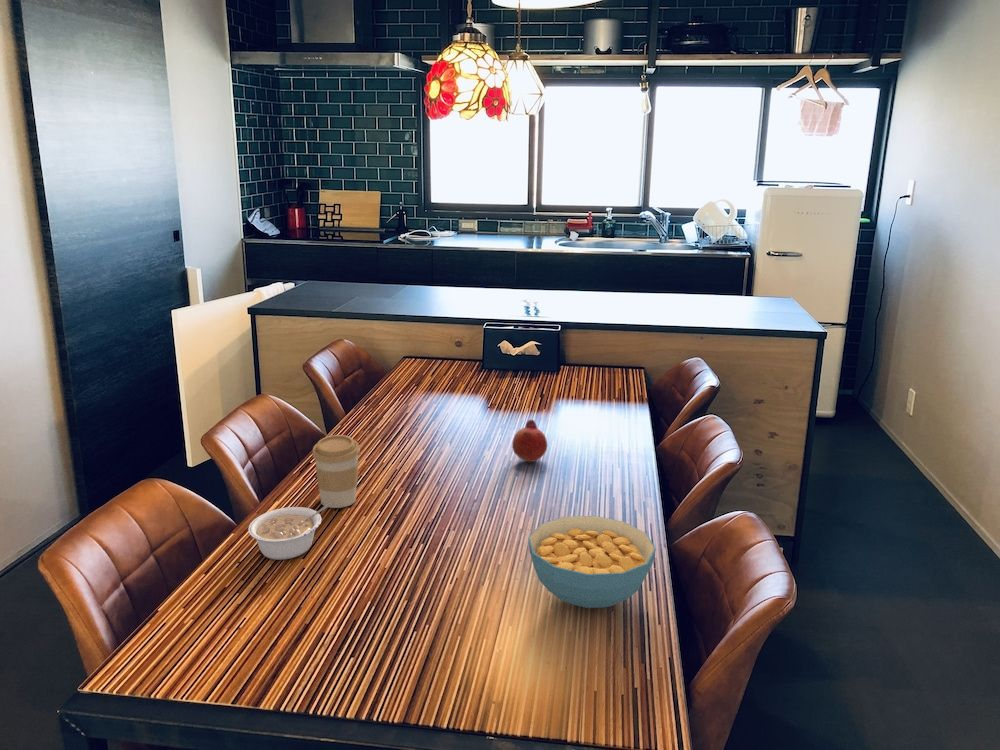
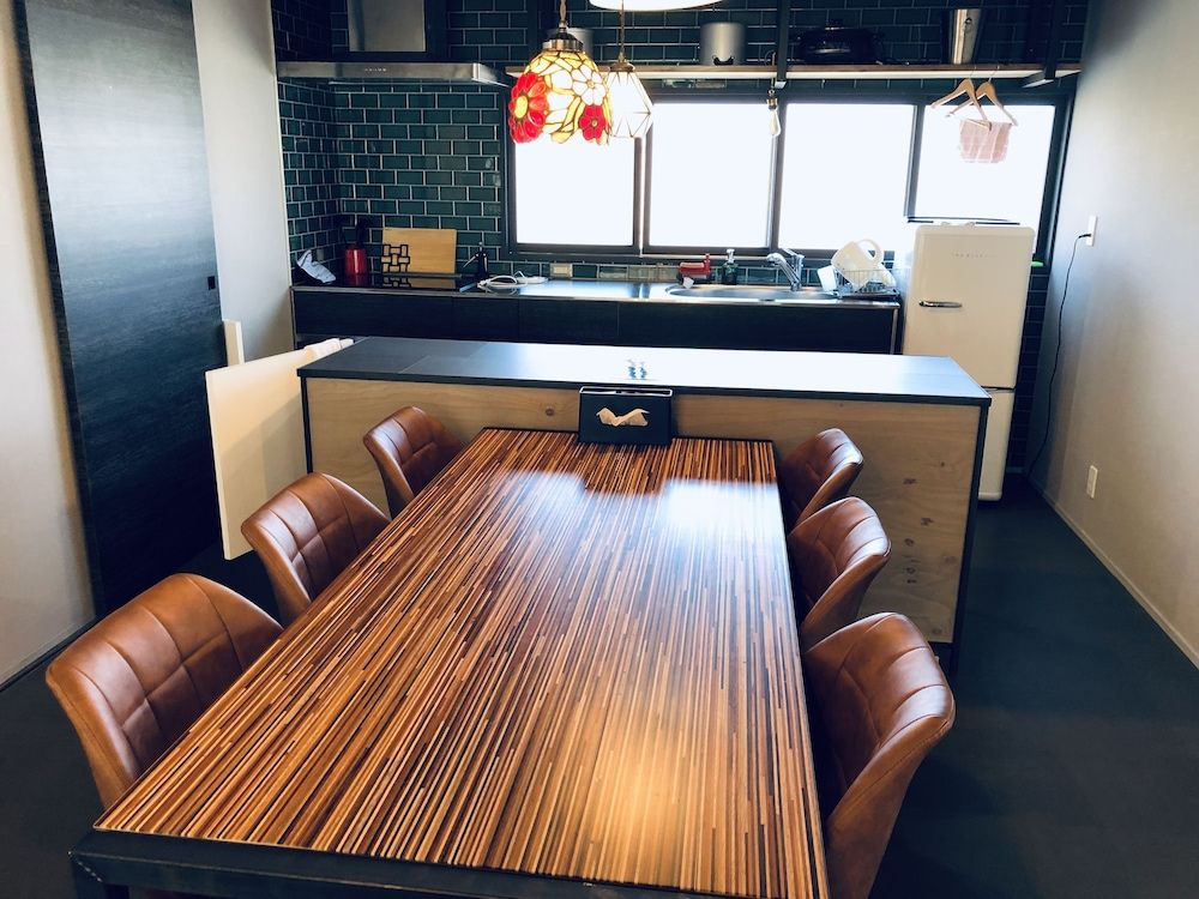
- cereal bowl [527,515,657,609]
- coffee cup [311,434,361,509]
- fruit [511,419,548,464]
- legume [247,503,332,561]
